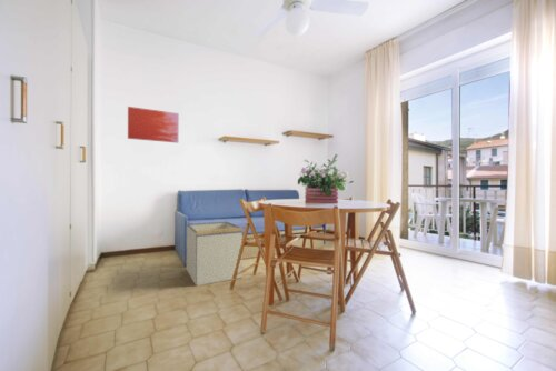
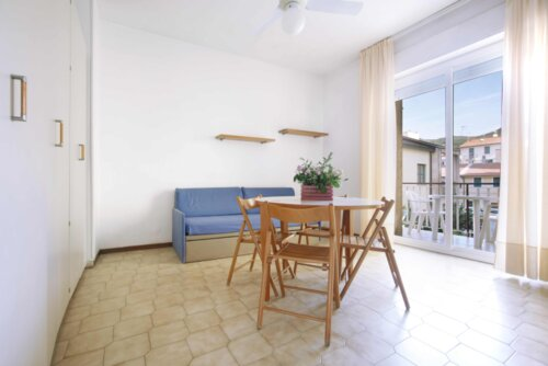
- storage bin [186,221,244,287]
- wall art [127,106,180,143]
